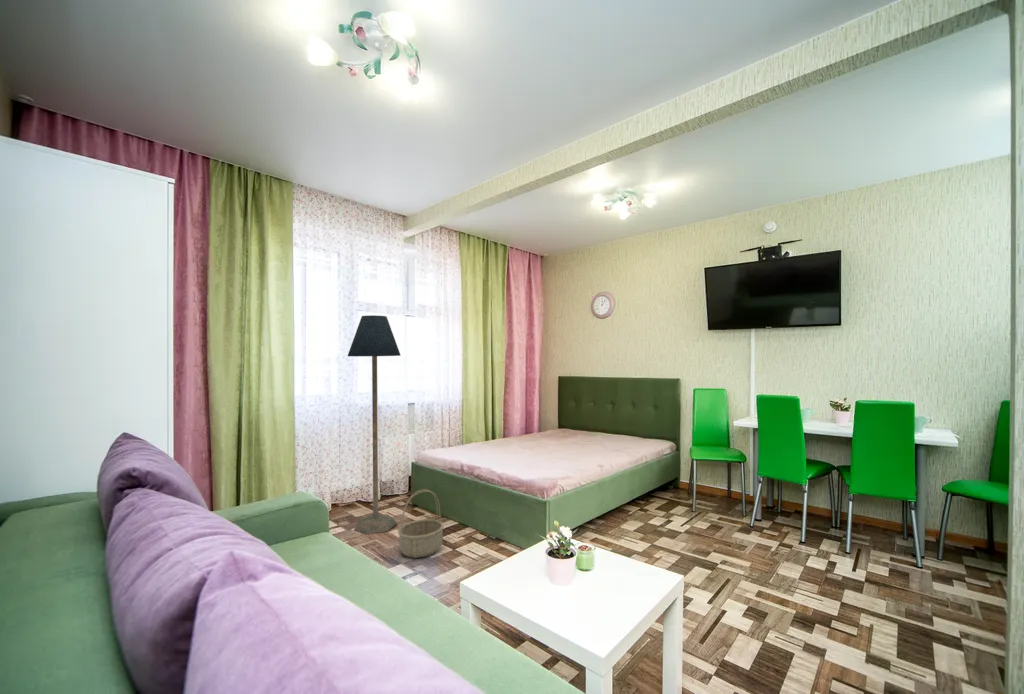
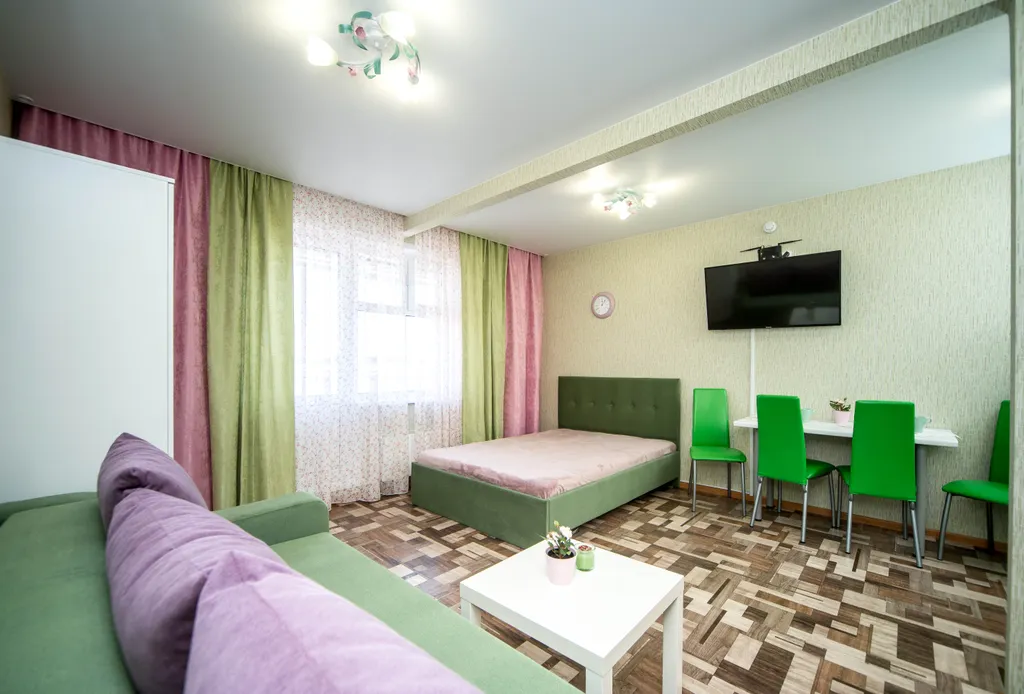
- floor lamp [347,314,402,535]
- basket [397,488,445,559]
